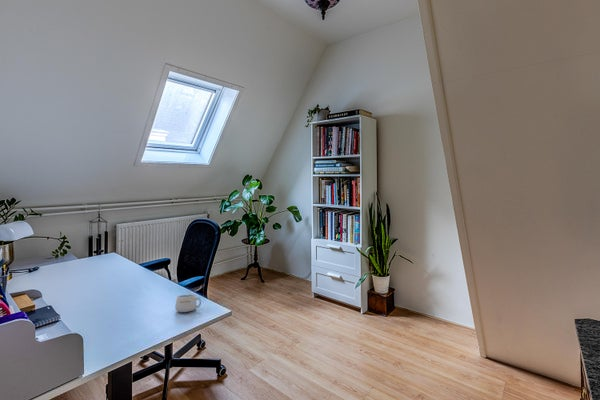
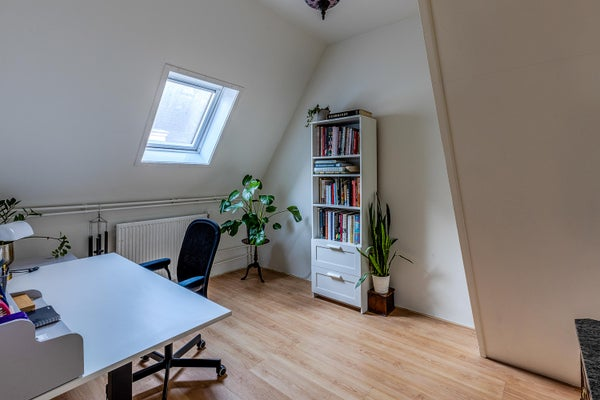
- mug [174,293,202,313]
